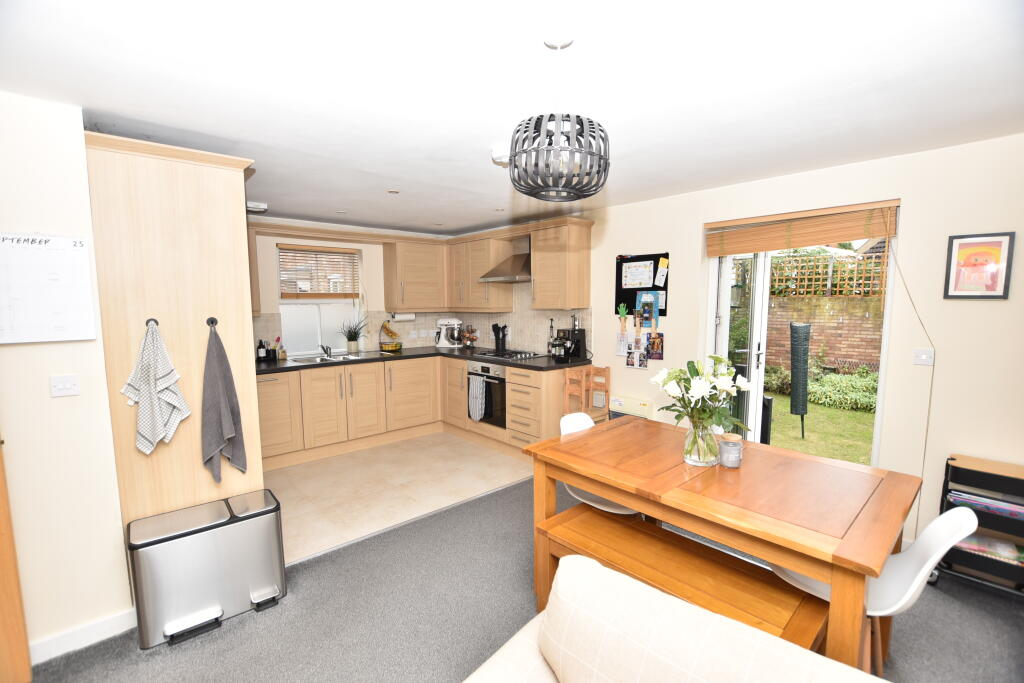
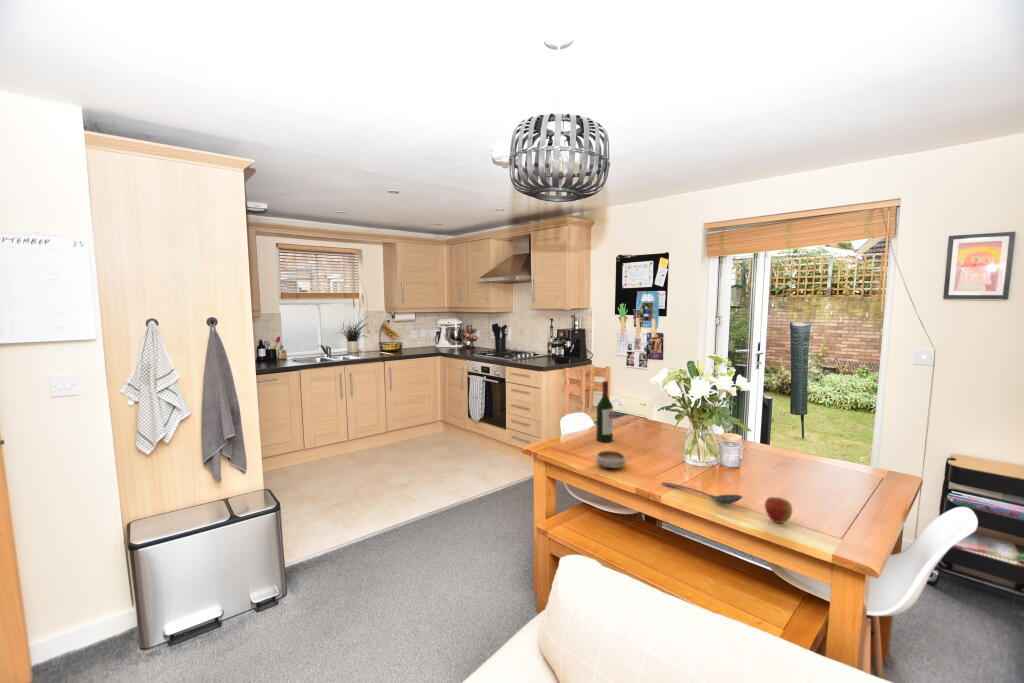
+ bowl [595,450,626,469]
+ wine bottle [595,380,614,443]
+ apple [764,493,793,524]
+ stirrer [661,481,744,505]
